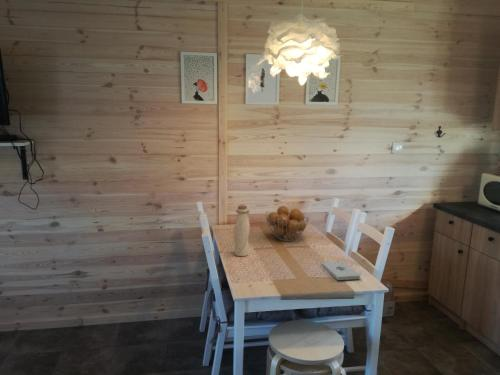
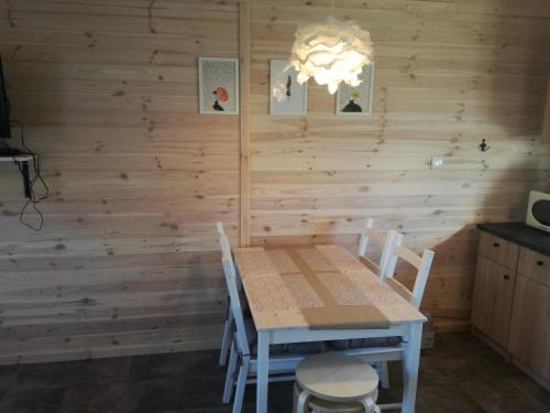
- fruit basket [265,205,310,242]
- notepad [320,261,362,281]
- water bottle [233,204,251,257]
